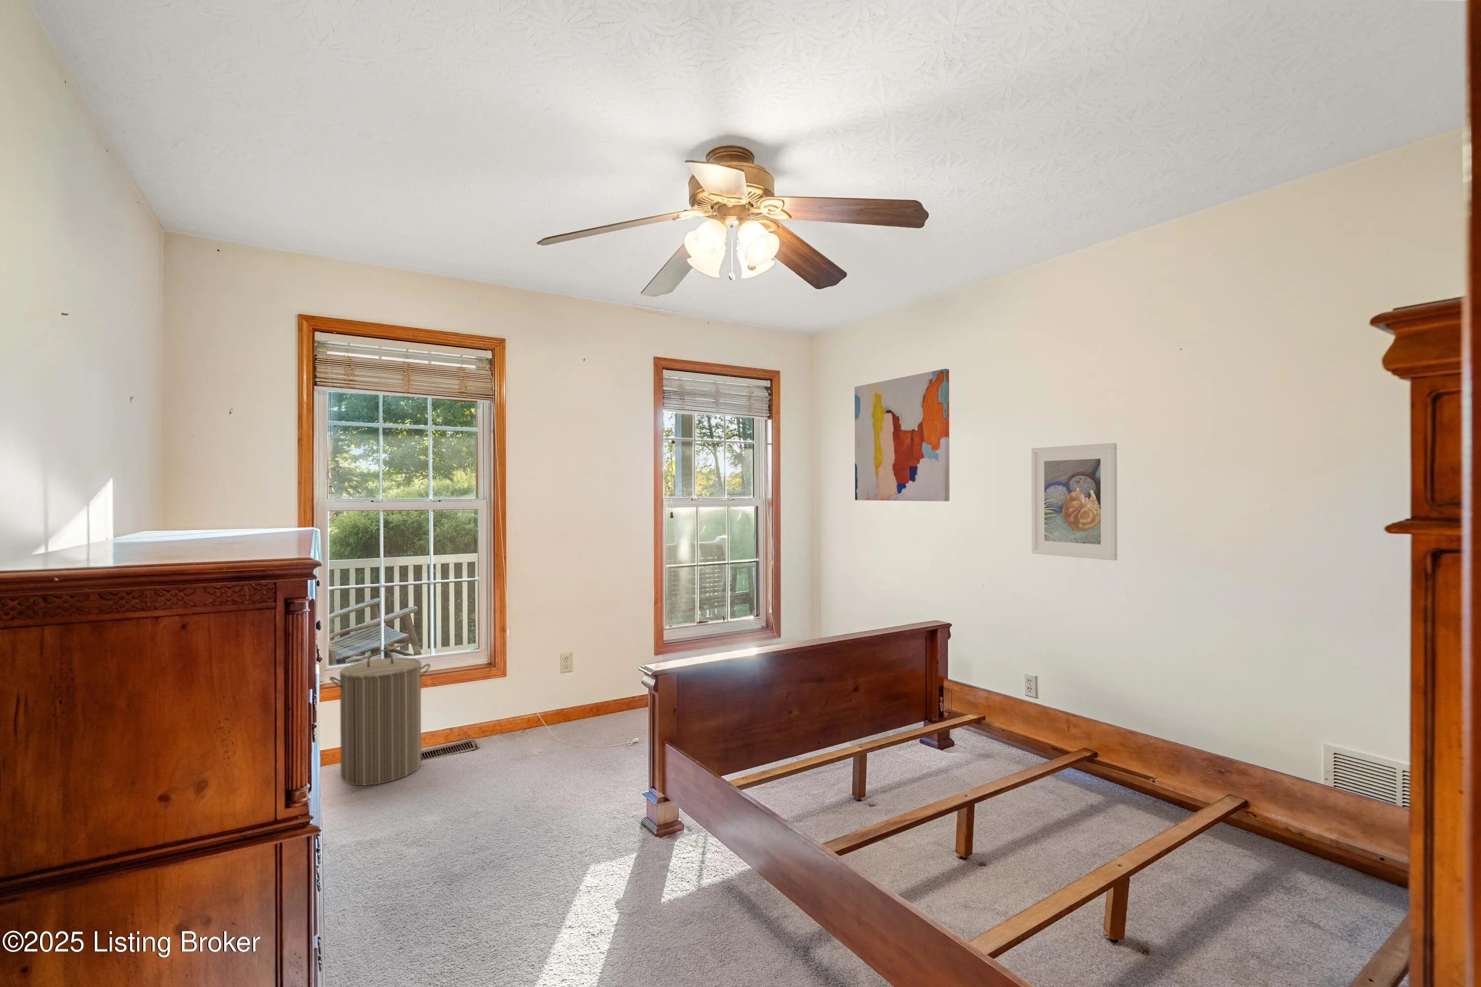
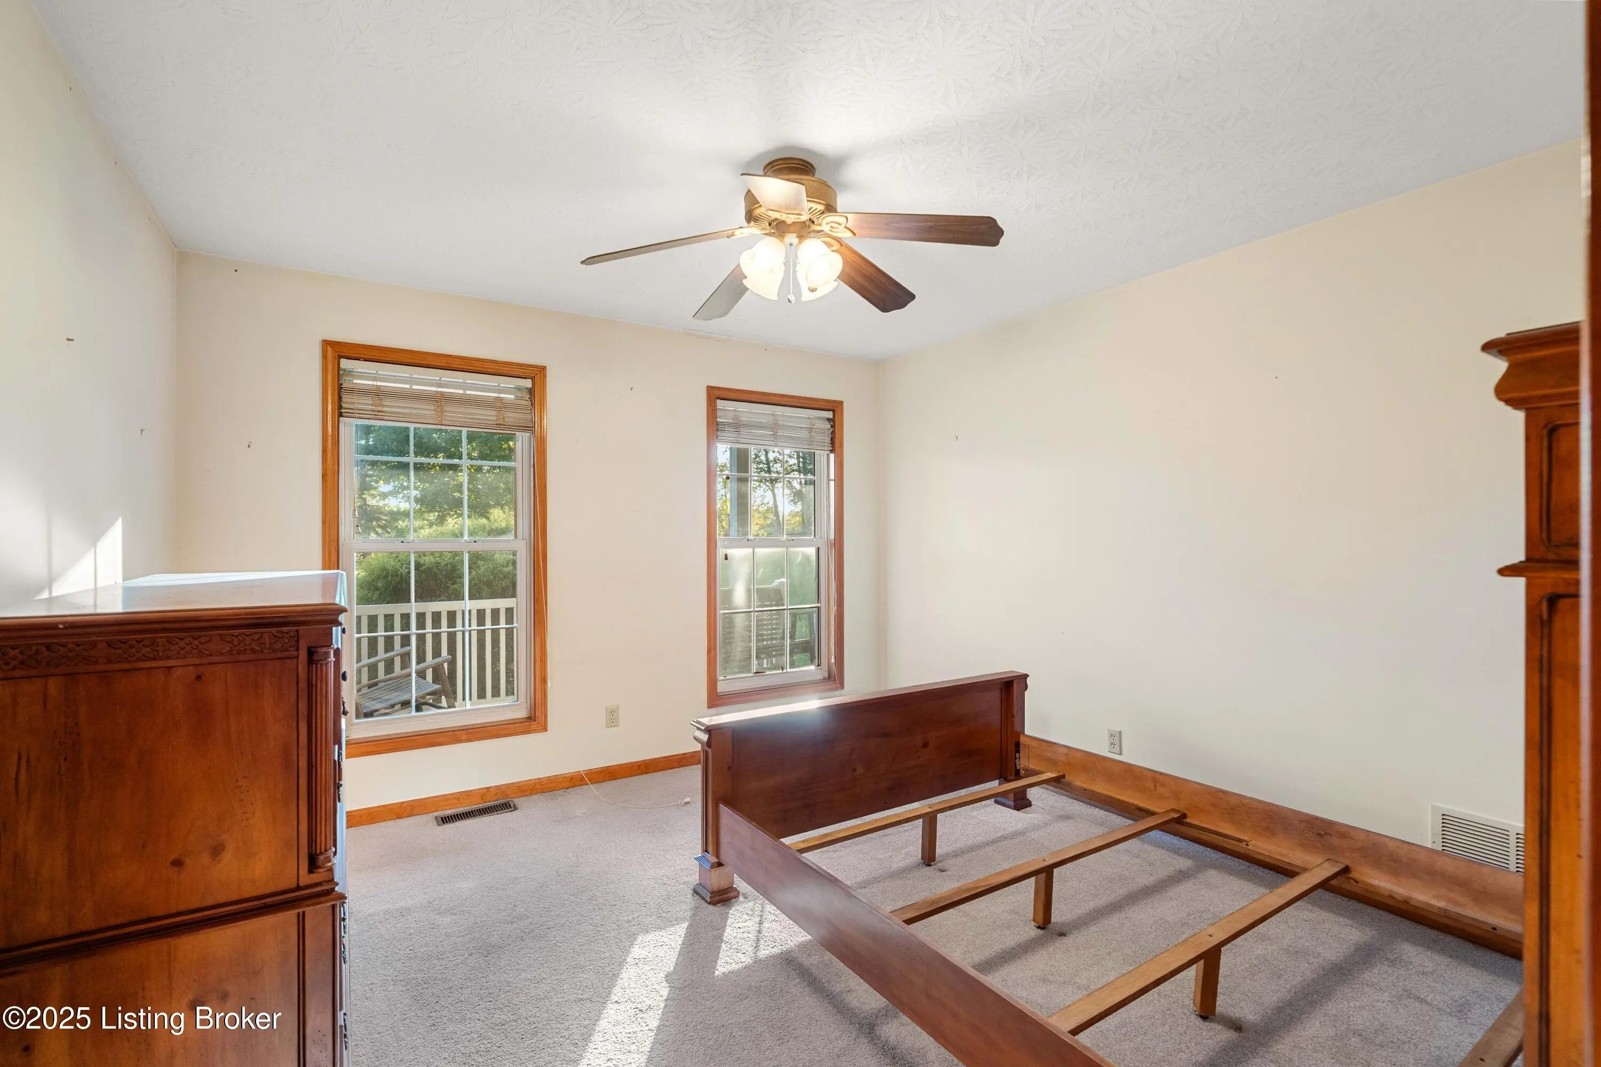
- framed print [1030,443,1117,561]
- laundry hamper [328,650,431,785]
- wall art [854,368,950,502]
